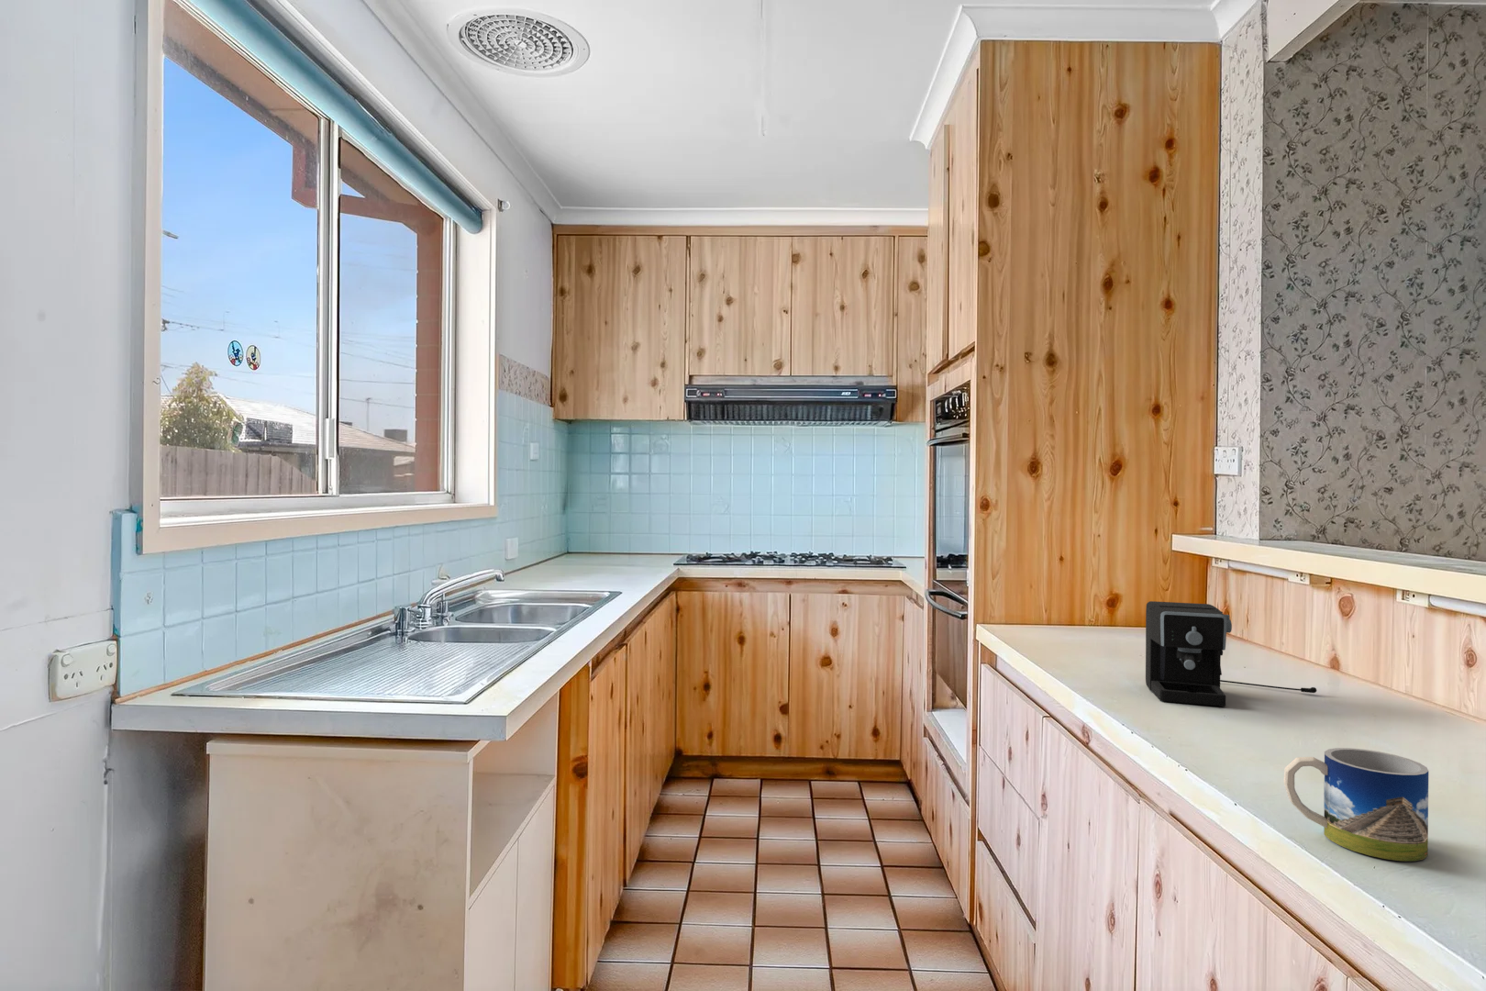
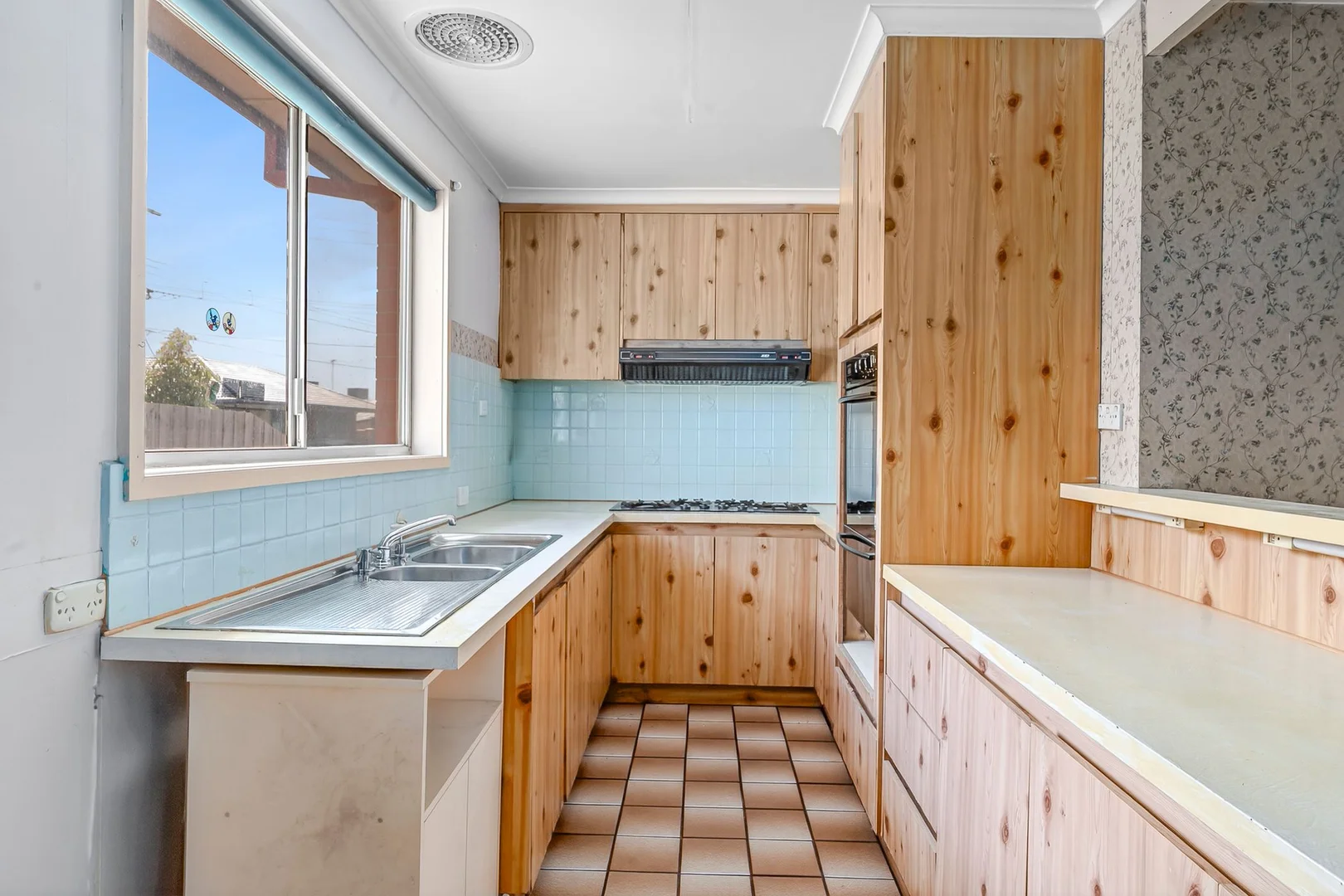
- mug [1284,747,1430,862]
- coffee maker [1144,601,1317,708]
